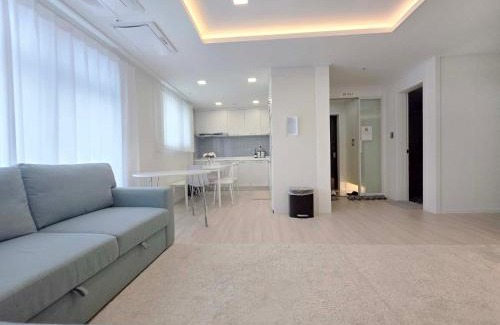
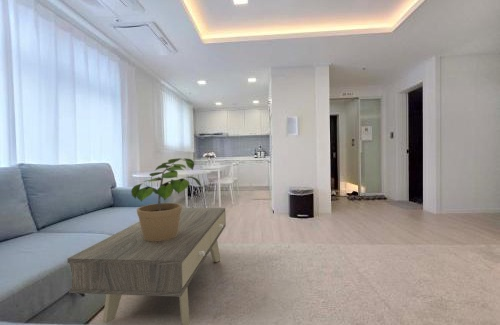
+ potted plant [130,157,202,242]
+ coffee table [66,207,227,325]
